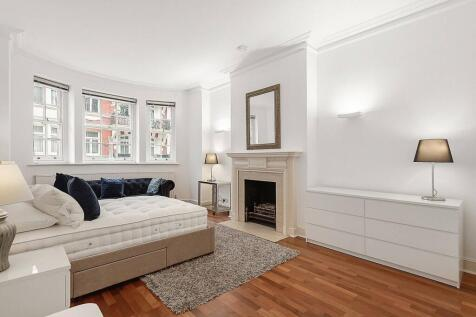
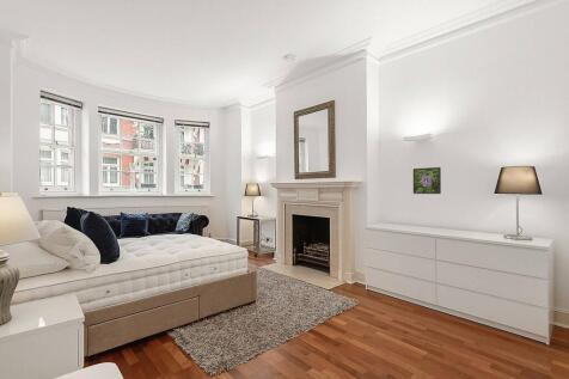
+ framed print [412,166,442,195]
